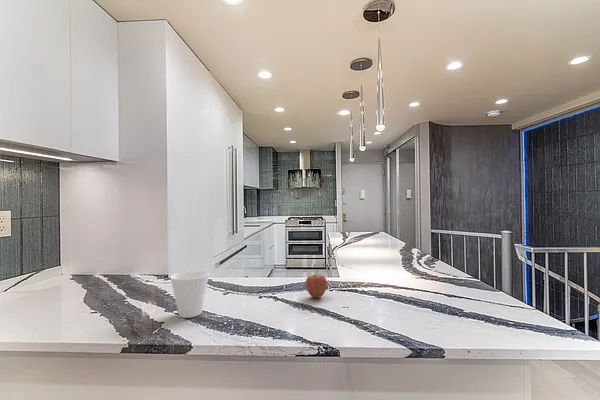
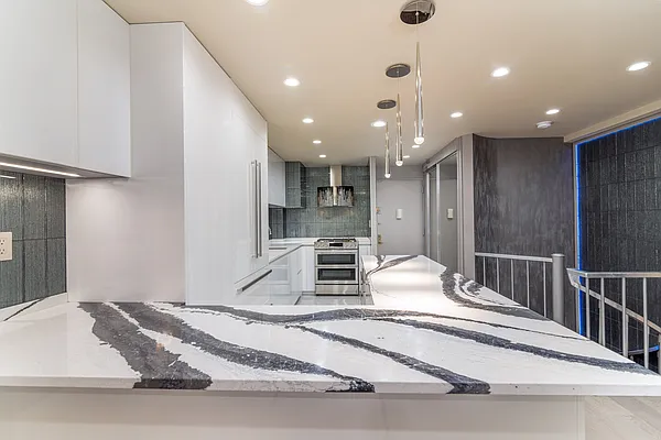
- fruit [305,269,328,299]
- cup [169,270,210,319]
